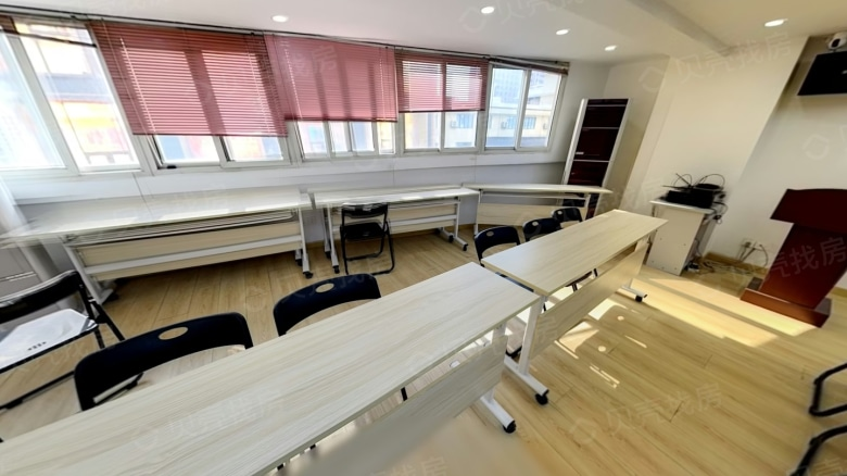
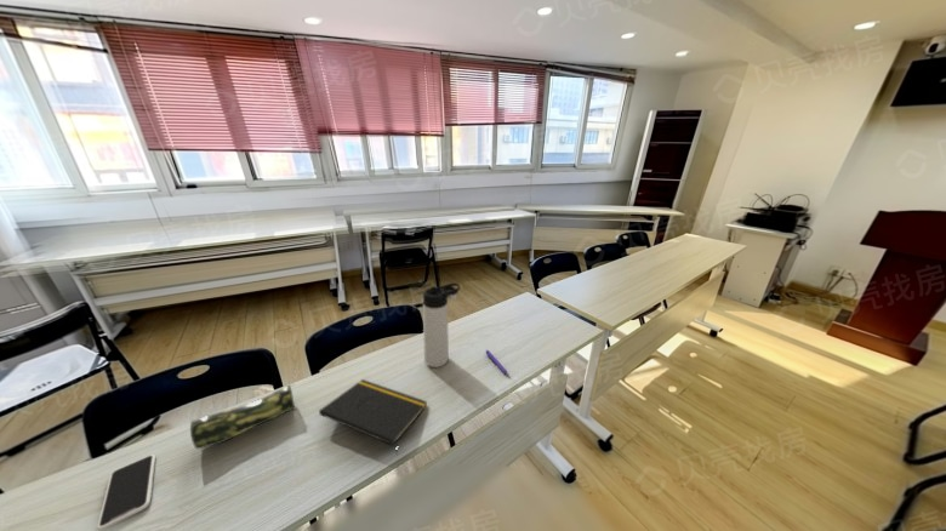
+ notepad [318,378,428,456]
+ pen [485,349,509,376]
+ thermos bottle [422,281,461,369]
+ smartphone [96,453,156,531]
+ pencil case [189,382,296,450]
